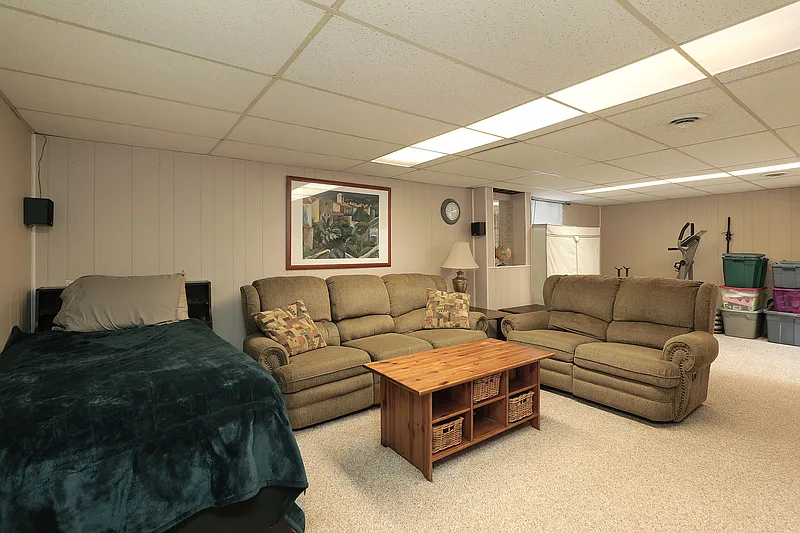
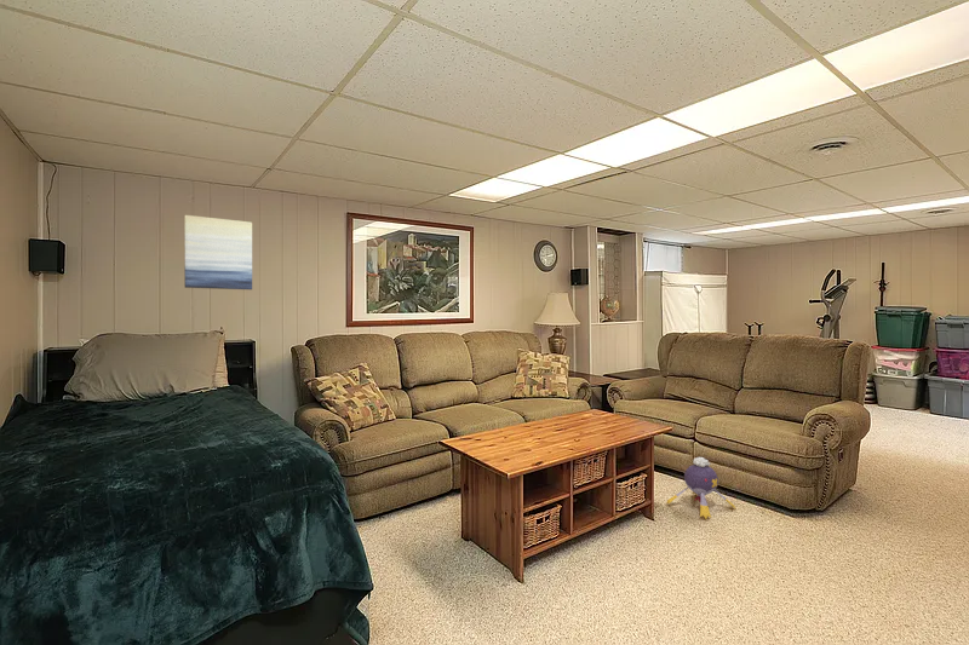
+ wall art [183,214,253,290]
+ plush toy [665,456,738,520]
